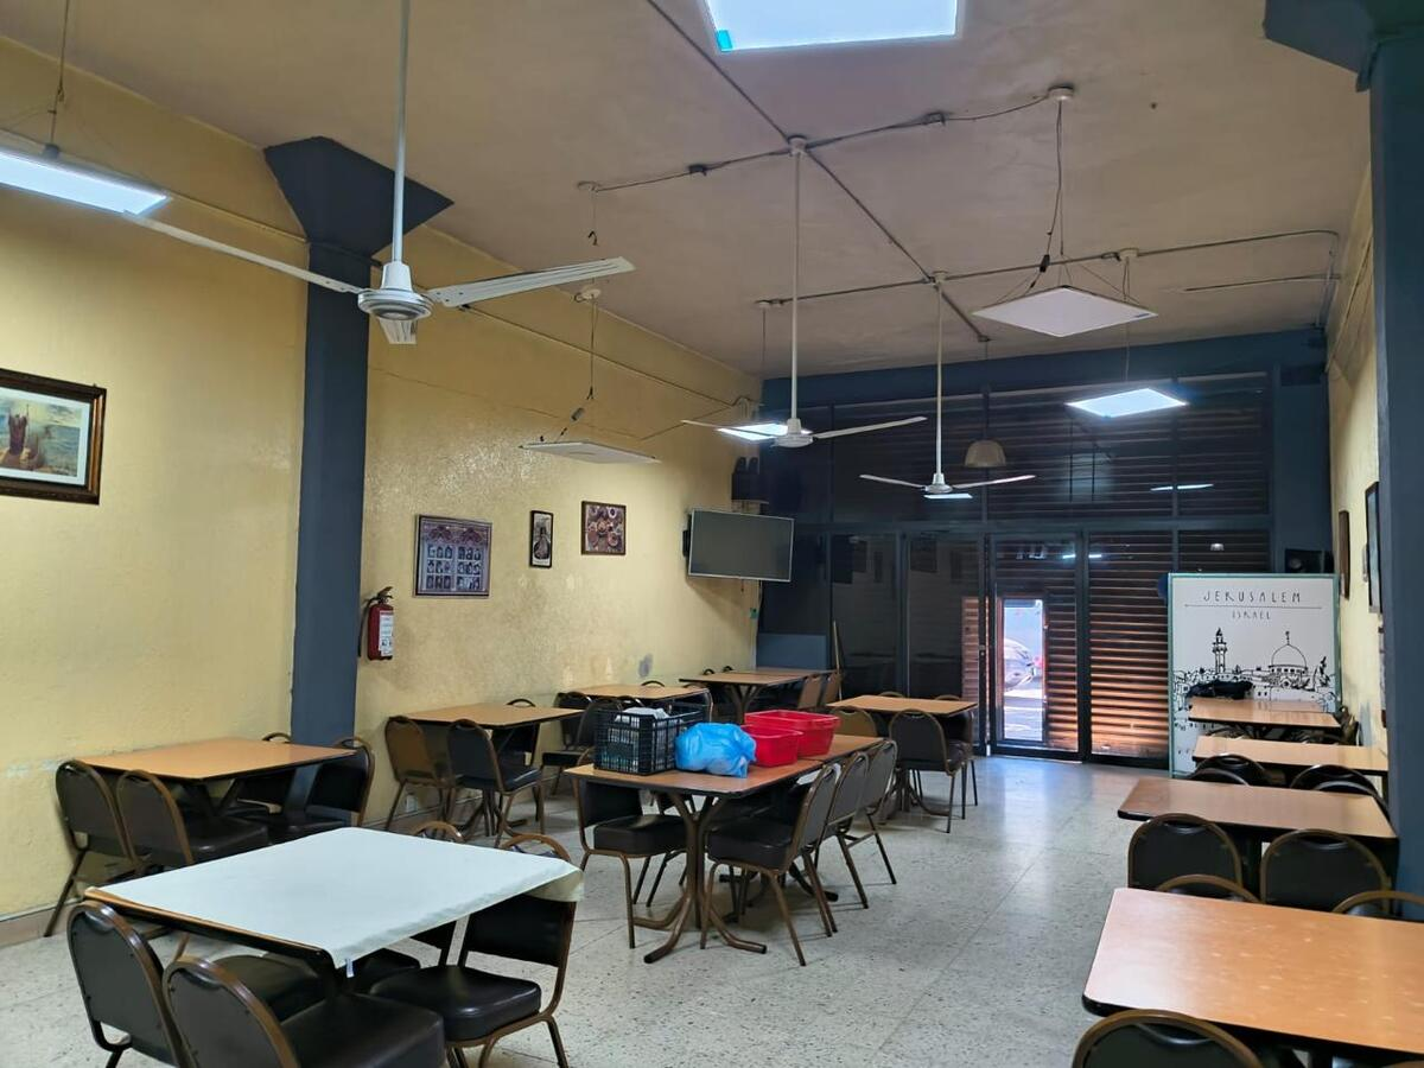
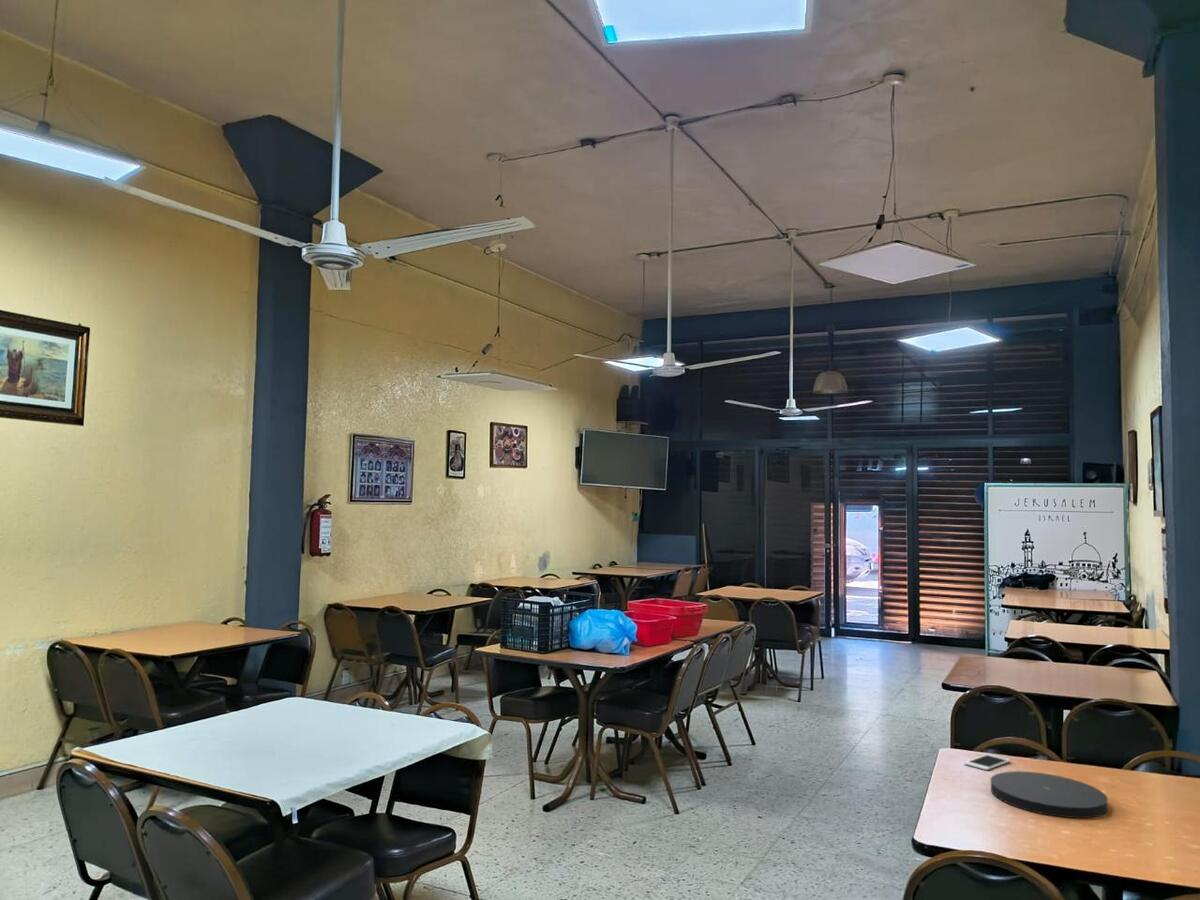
+ plate [990,770,1109,819]
+ cell phone [963,753,1011,771]
